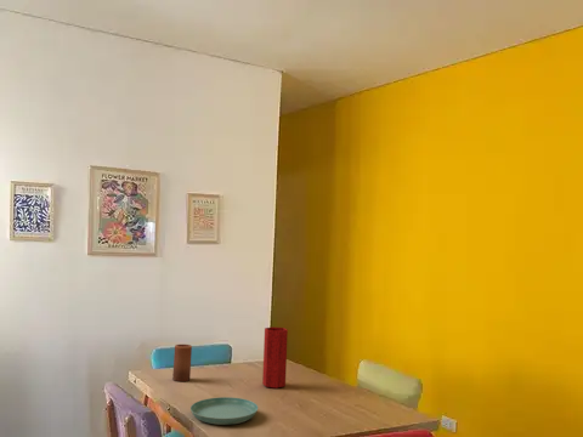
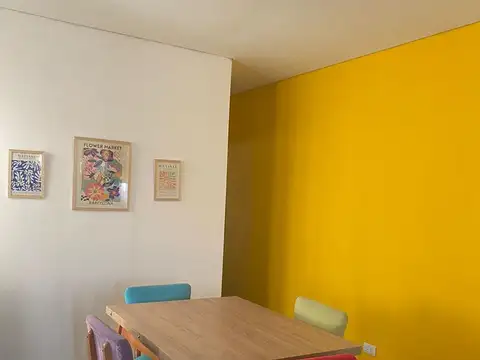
- candle [171,344,193,382]
- vase [261,325,289,390]
- saucer [189,396,259,426]
